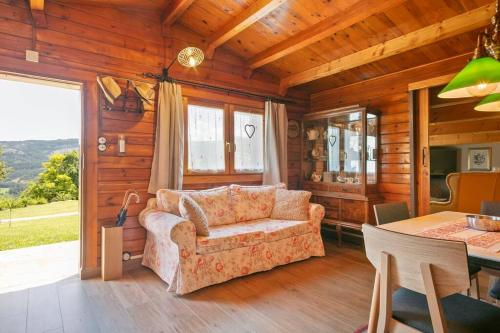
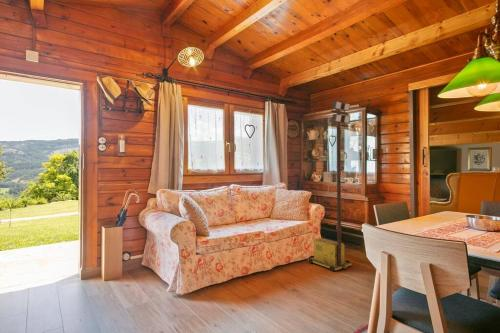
+ portable light tower [307,100,353,272]
